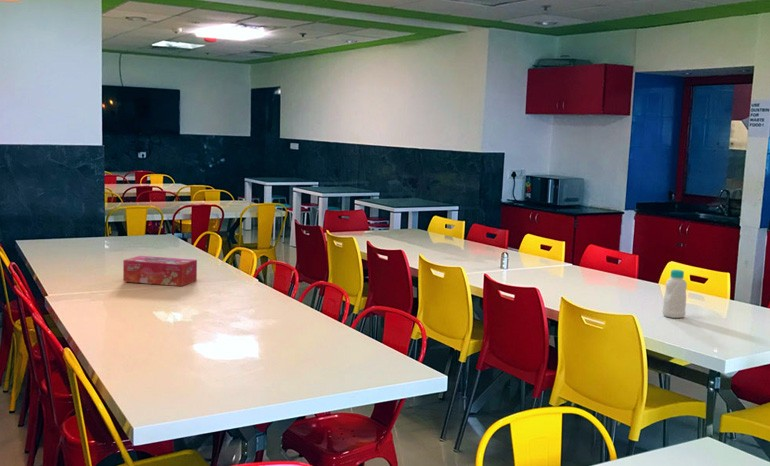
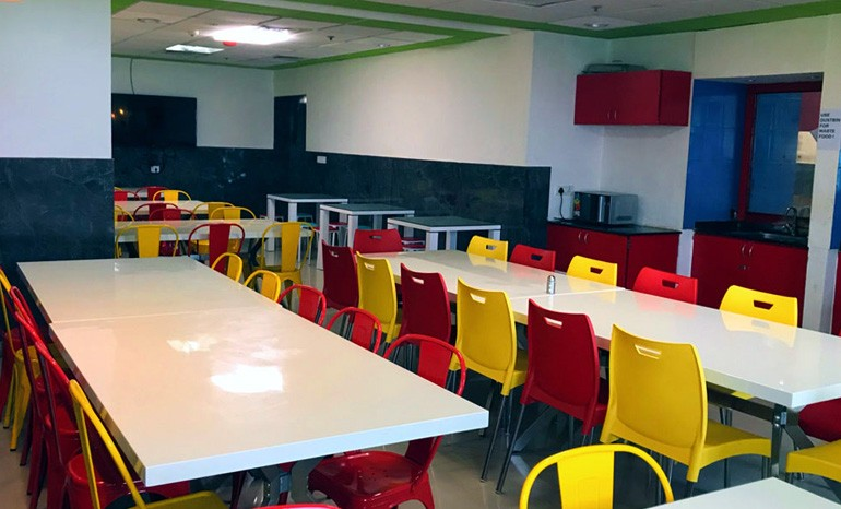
- tissue box [122,255,198,287]
- bottle [661,269,688,319]
